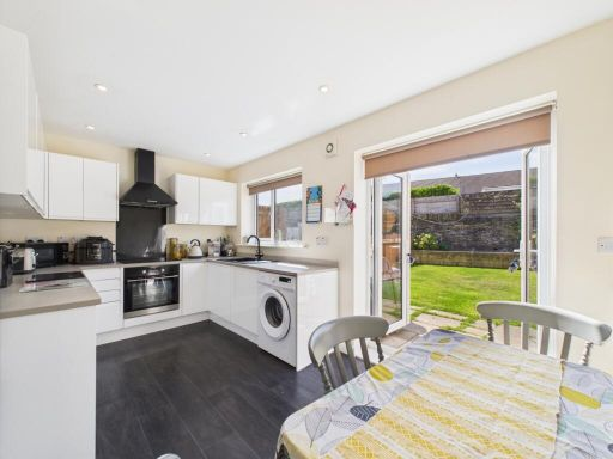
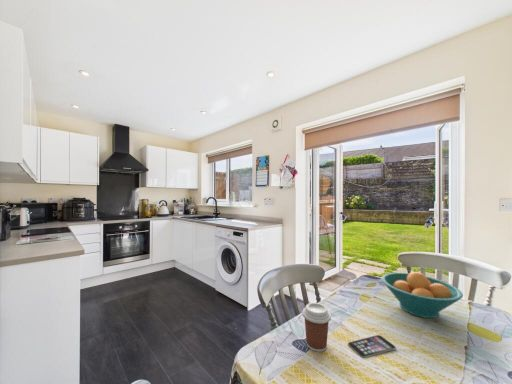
+ fruit bowl [380,271,464,319]
+ smartphone [347,334,397,359]
+ coffee cup [301,302,332,353]
